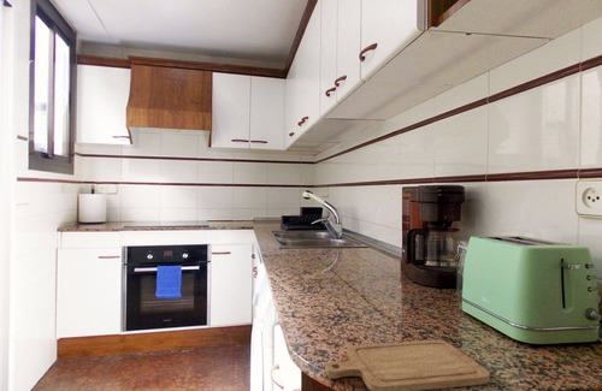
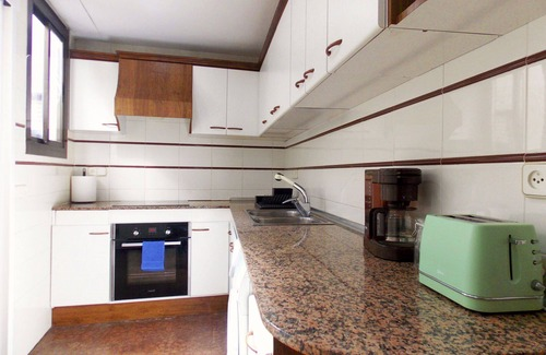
- chopping board [324,339,491,391]
